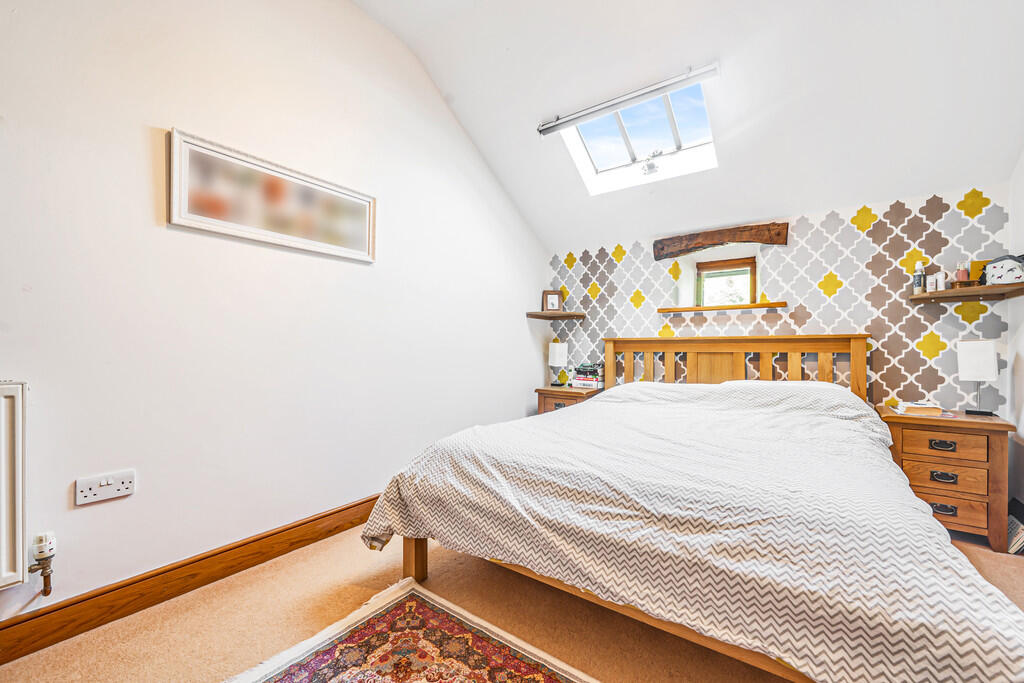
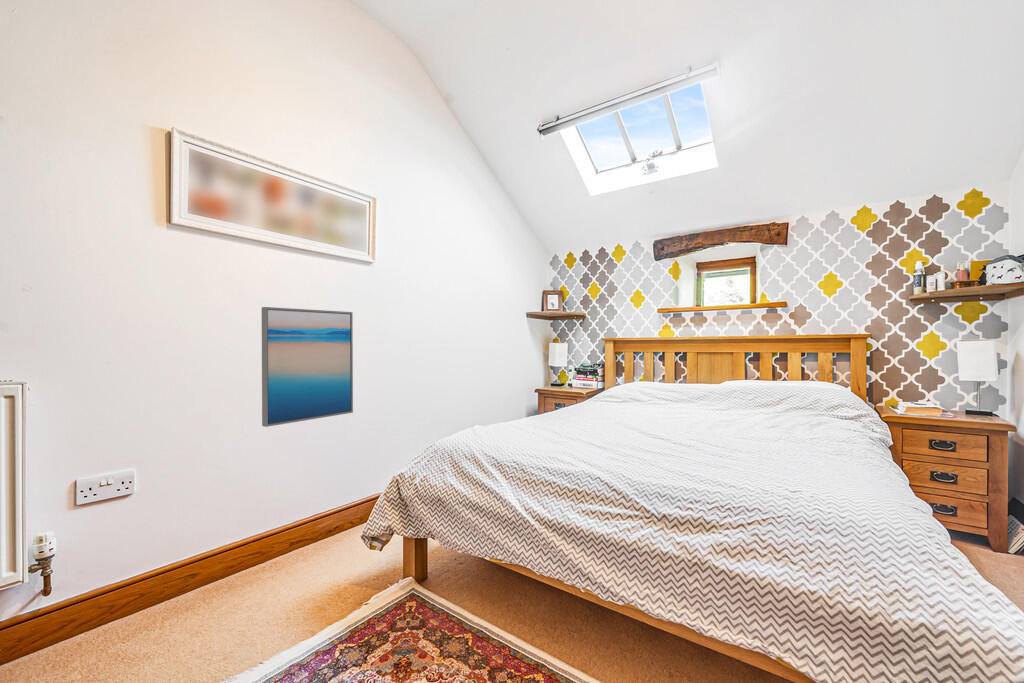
+ wall art [261,306,354,428]
